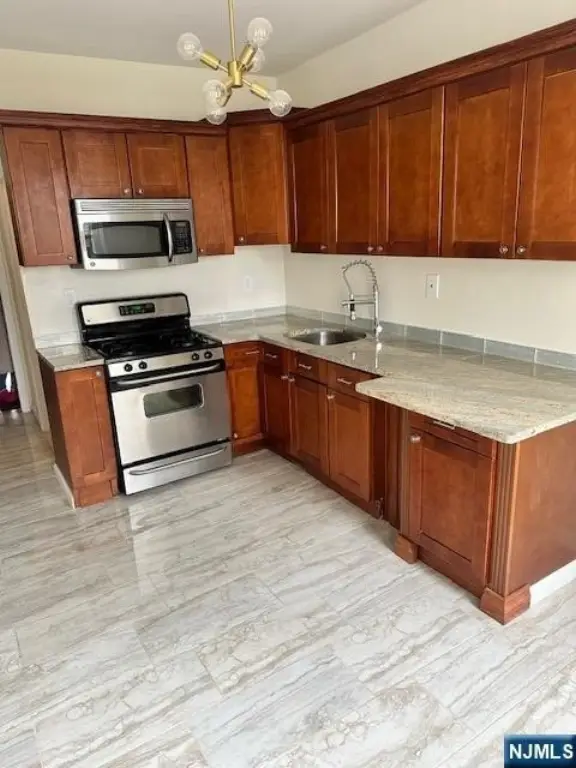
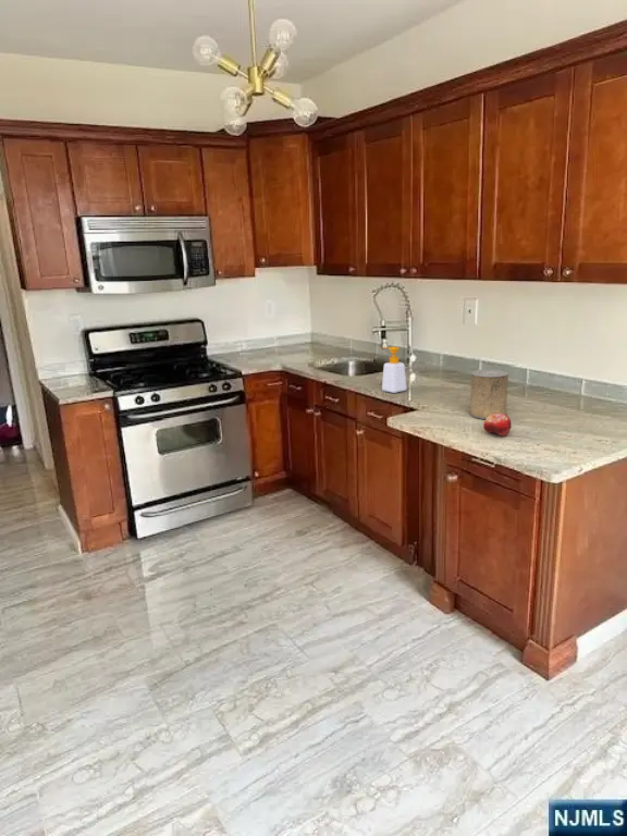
+ fruit [482,414,513,438]
+ soap bottle [380,345,408,394]
+ tin can [469,368,509,420]
